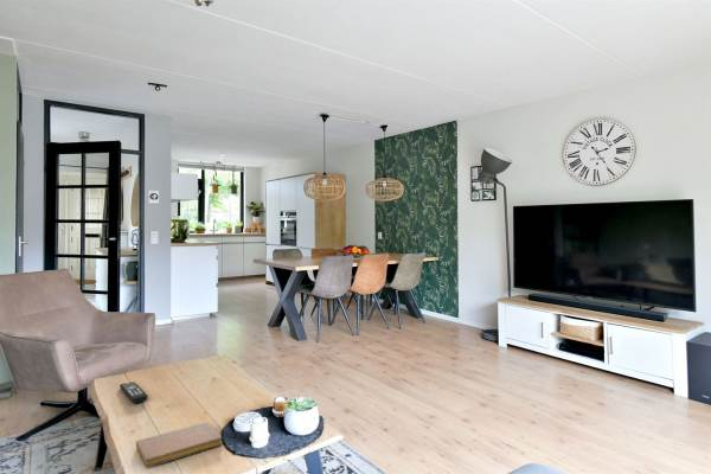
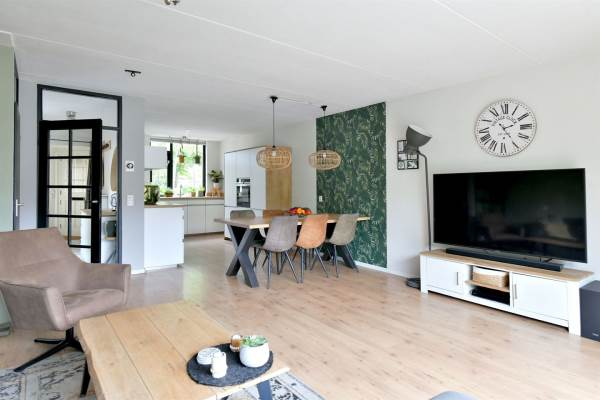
- notebook [135,421,223,468]
- remote control [118,380,149,404]
